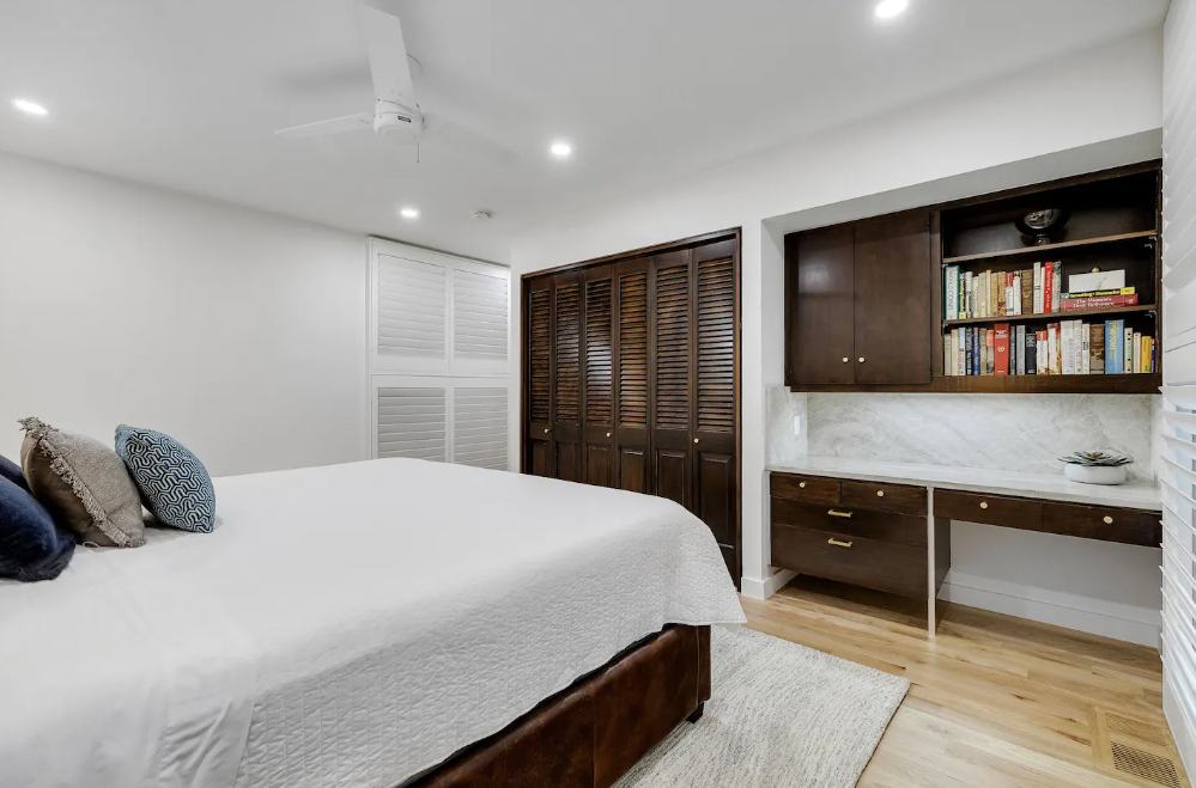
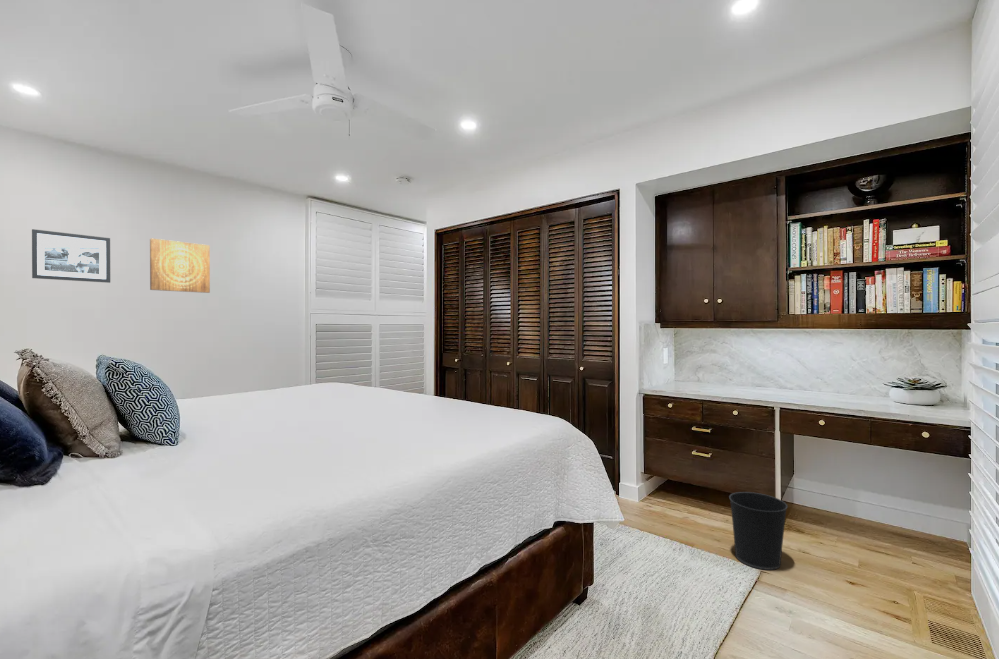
+ wastebasket [728,491,789,571]
+ picture frame [31,228,111,284]
+ wall art [149,237,211,294]
